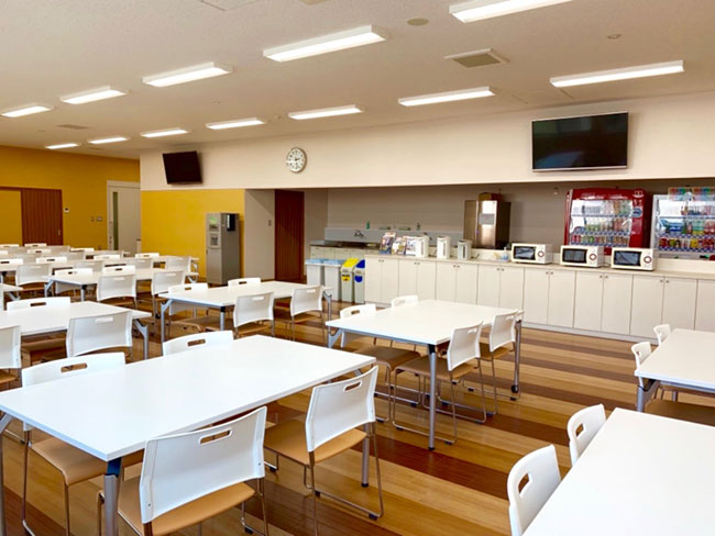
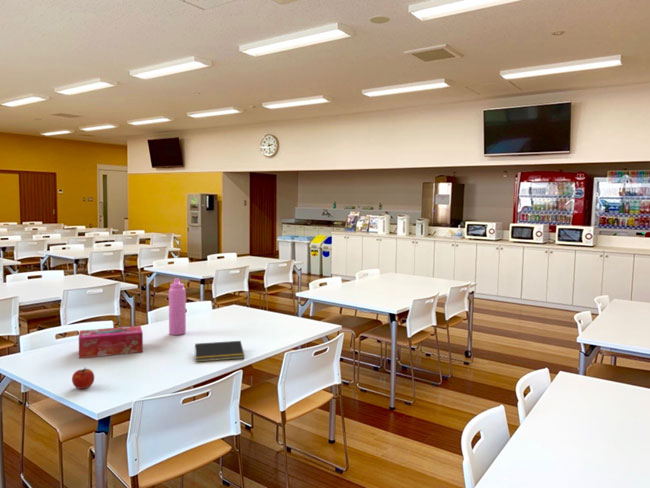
+ tissue box [78,325,144,359]
+ fruit [71,367,95,390]
+ water bottle [168,277,187,336]
+ notepad [193,340,246,363]
